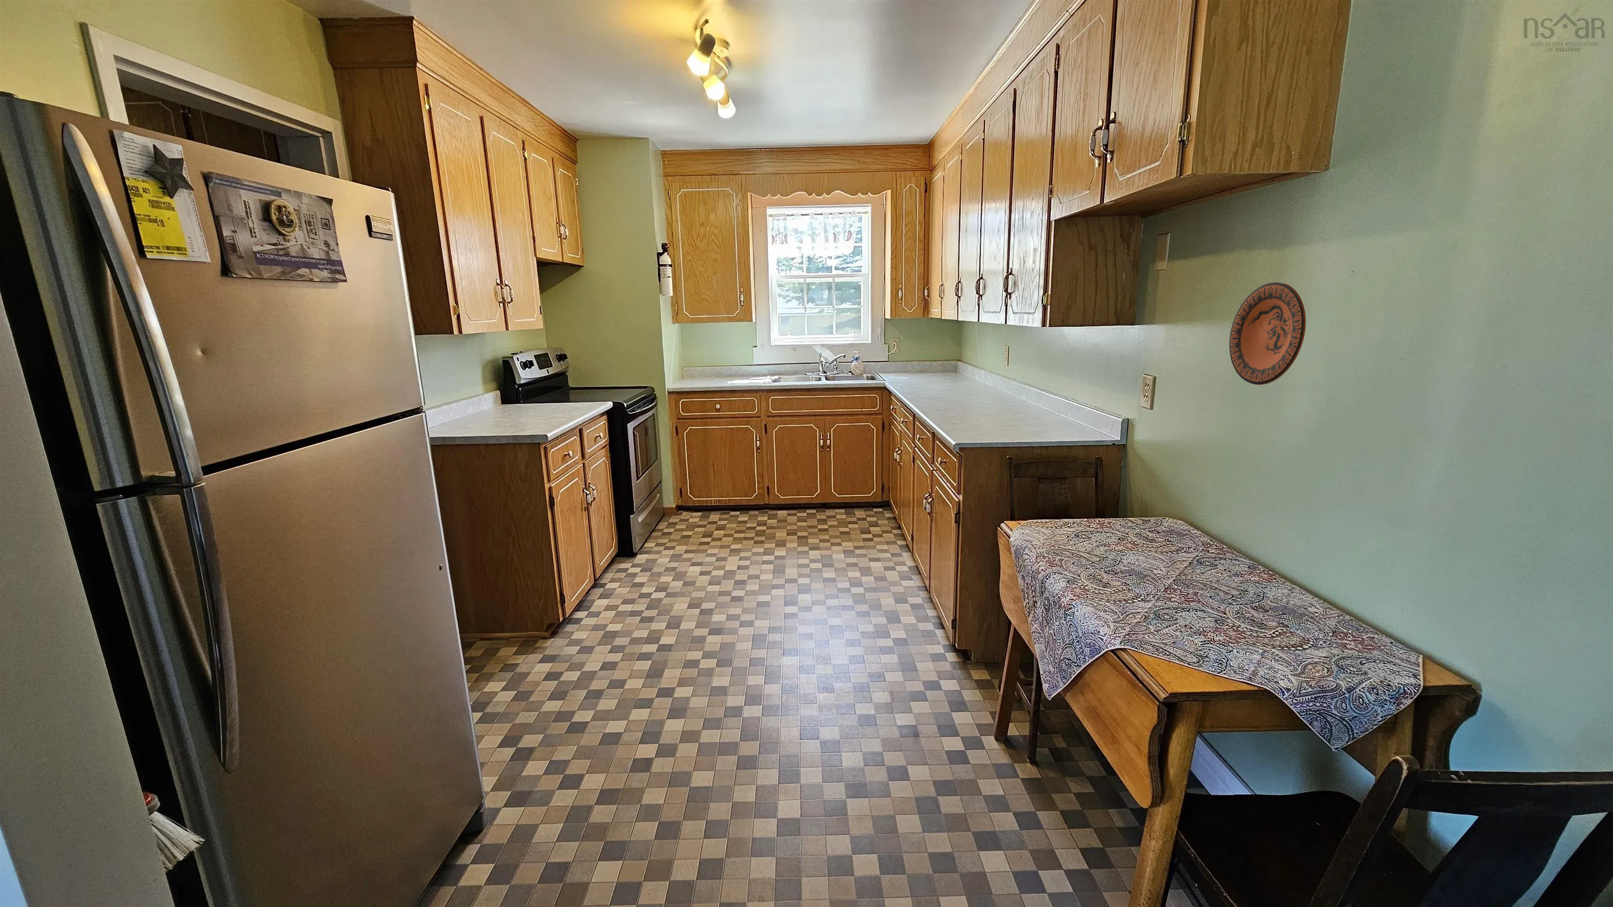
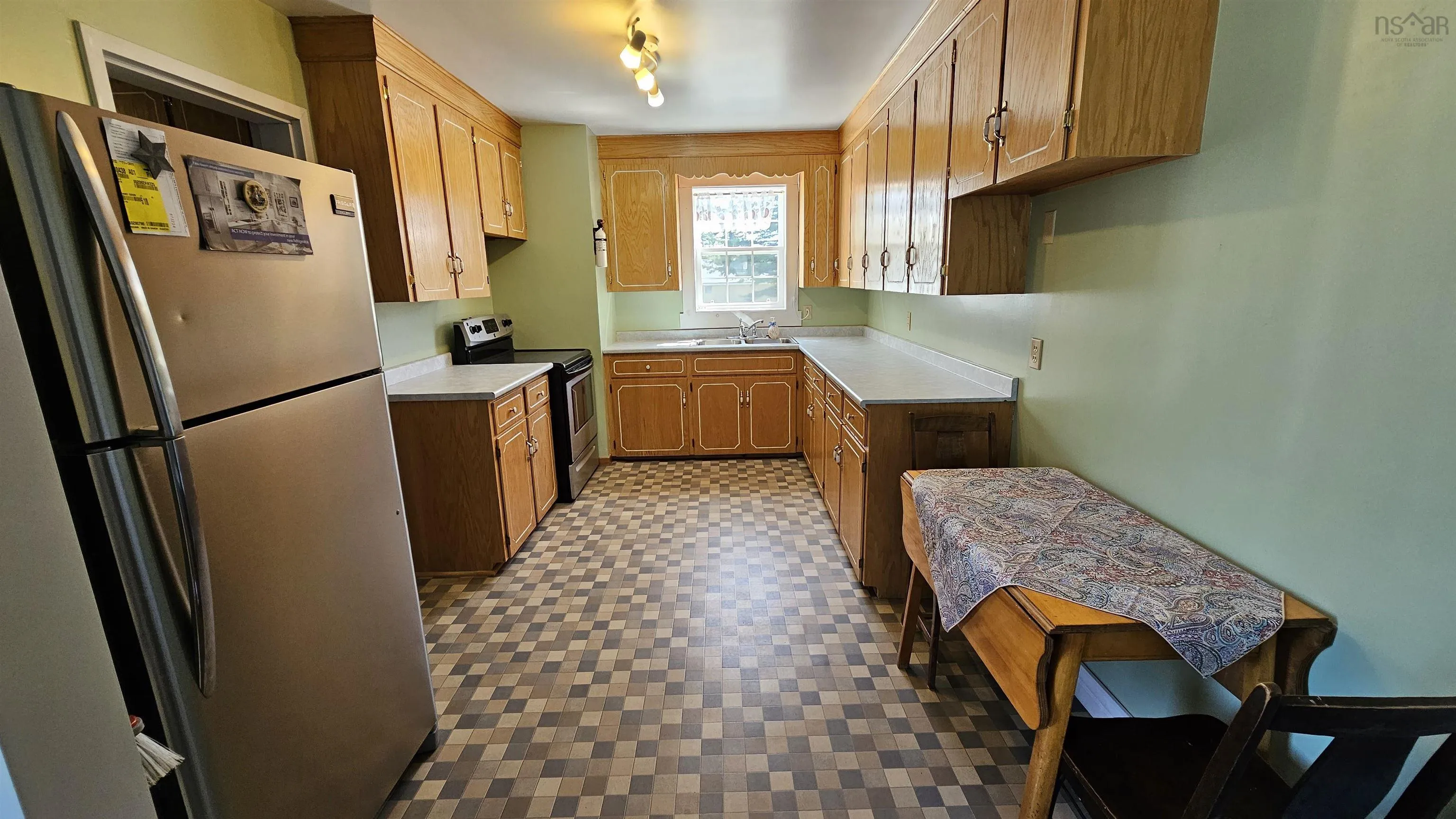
- decorative plate [1229,281,1306,385]
